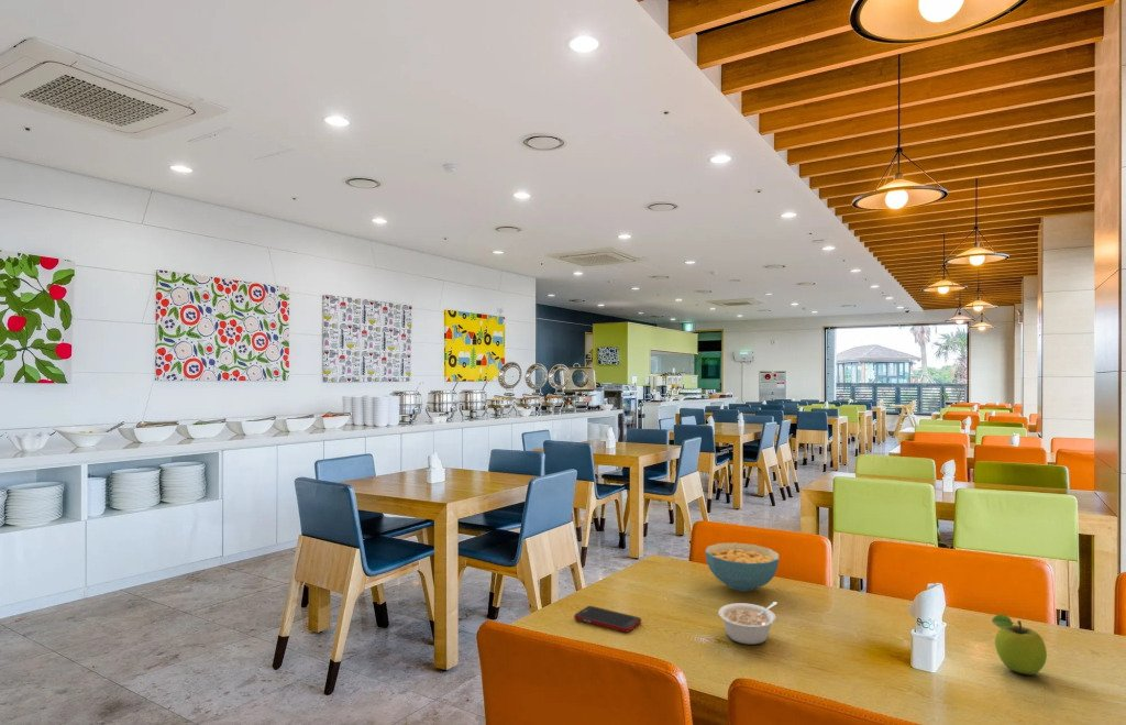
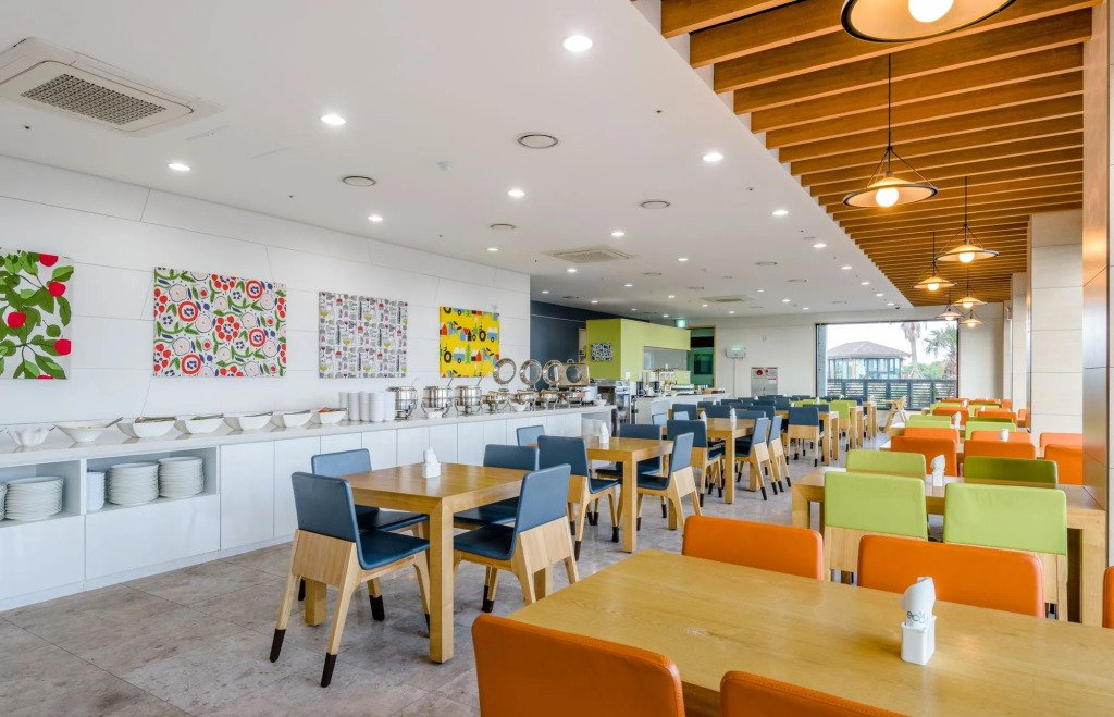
- cereal bowl [704,541,780,593]
- fruit [991,613,1048,675]
- cell phone [573,605,642,634]
- legume [717,601,779,646]
